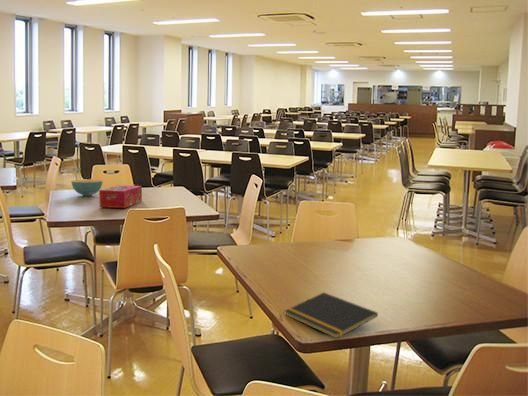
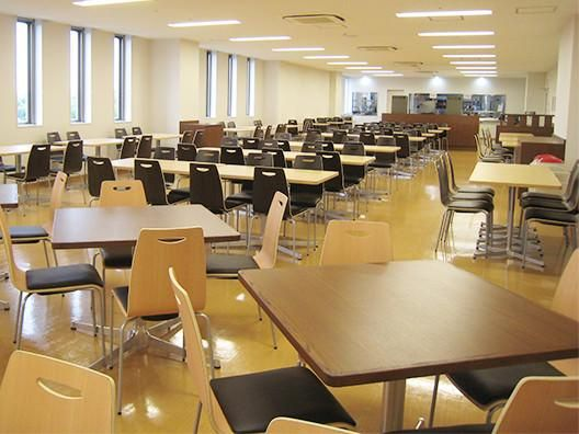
- tissue box [98,184,143,209]
- notepad [284,291,379,340]
- cereal bowl [70,178,104,197]
